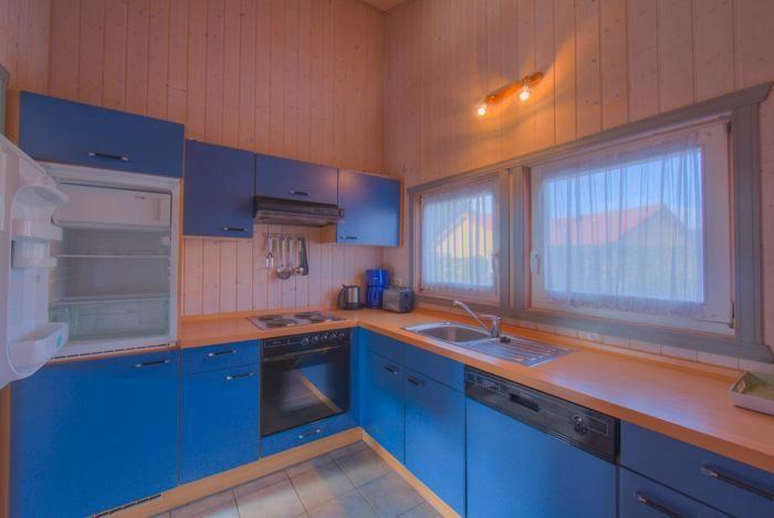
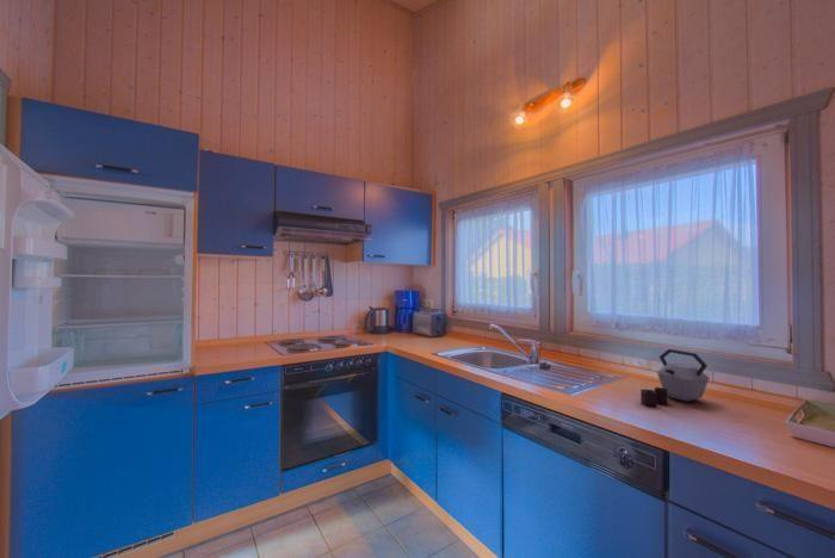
+ kettle [639,348,710,408]
